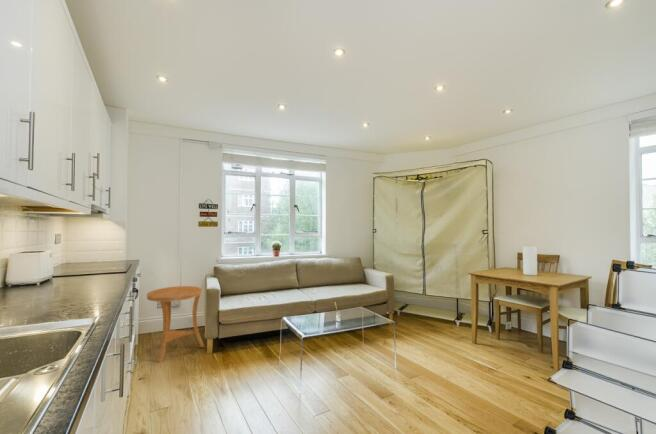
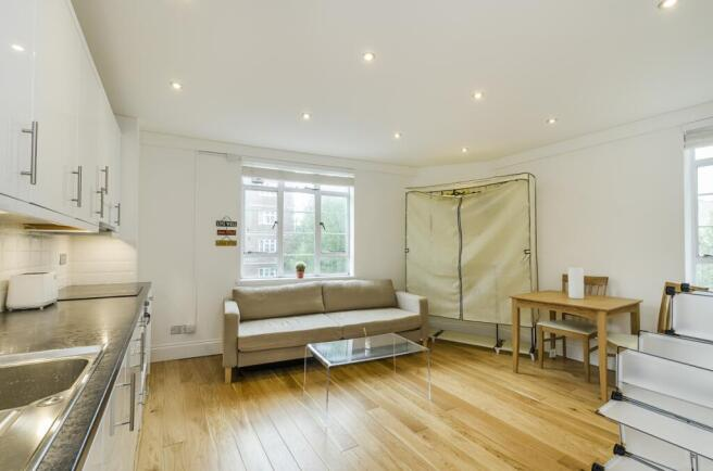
- side table [146,285,205,364]
